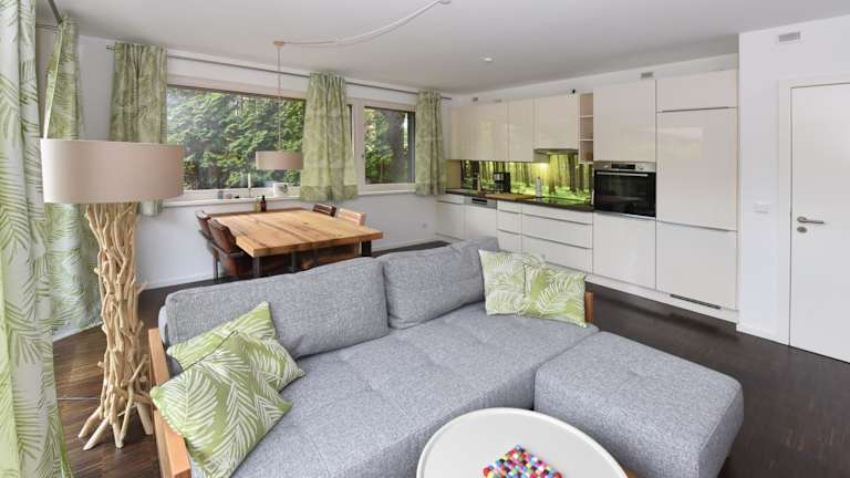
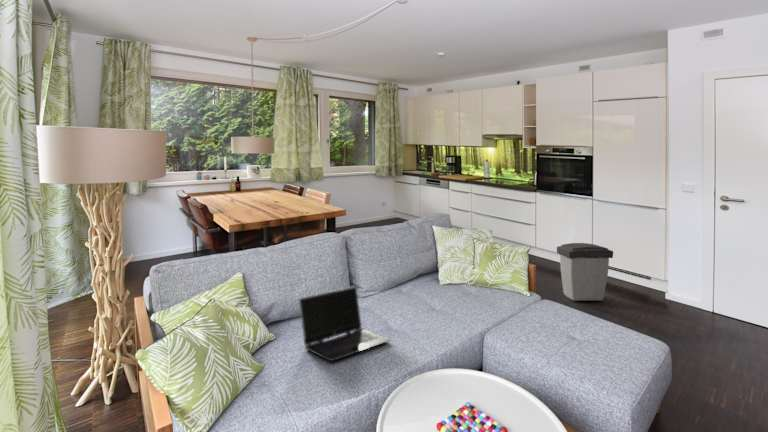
+ trash can [556,242,614,302]
+ laptop computer [298,285,391,362]
